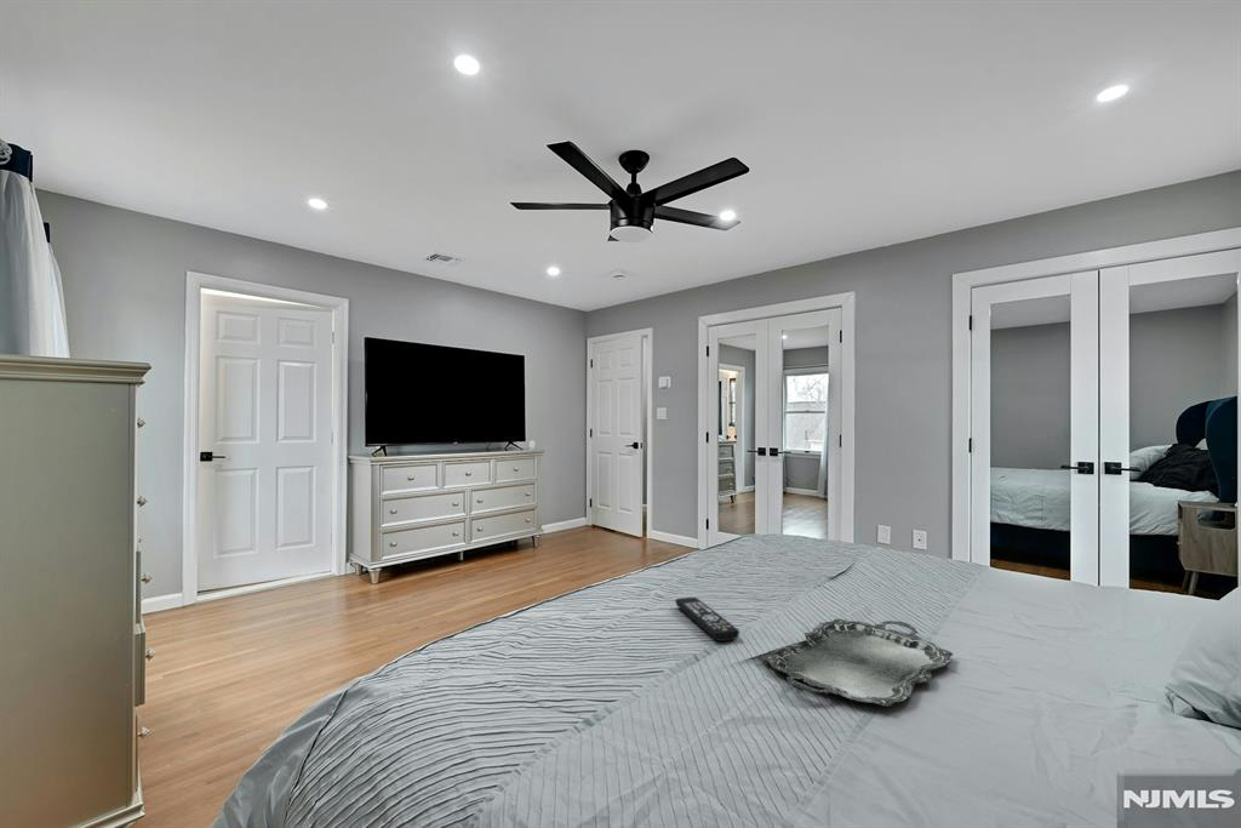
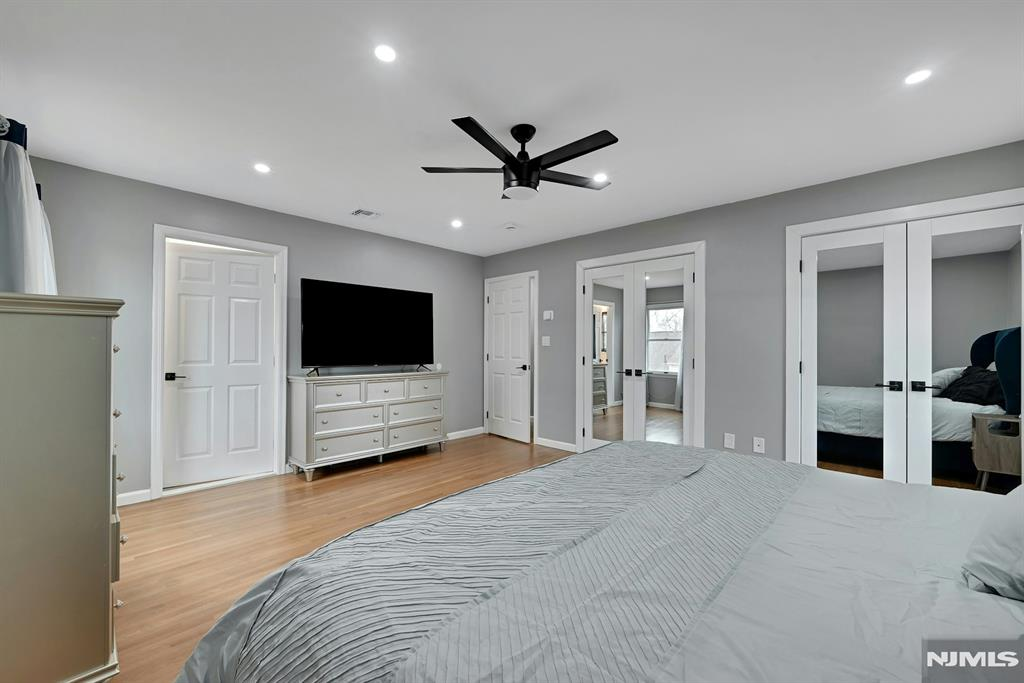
- serving tray [760,618,954,708]
- remote control [674,596,740,643]
